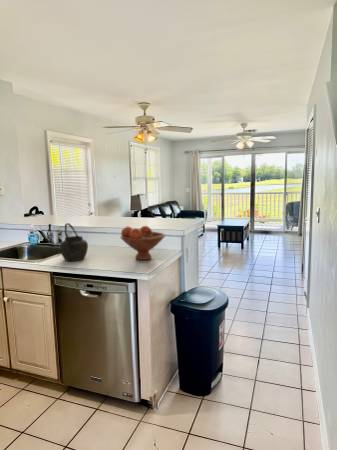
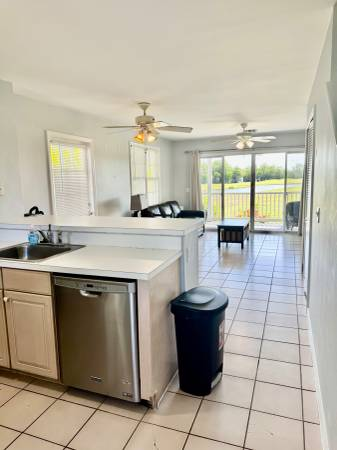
- fruit bowl [119,225,166,261]
- kettle [59,222,89,262]
